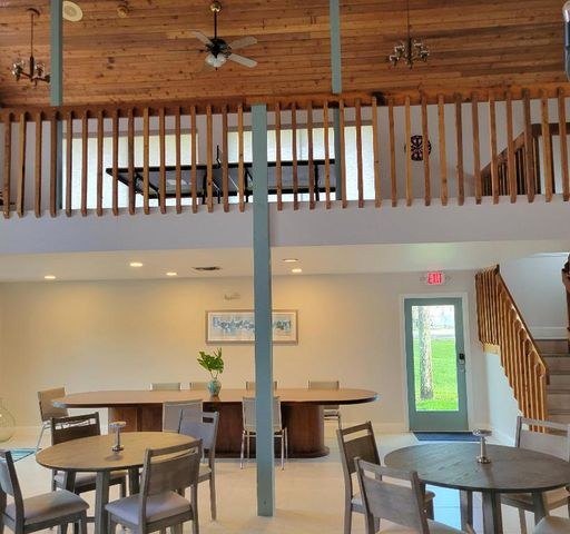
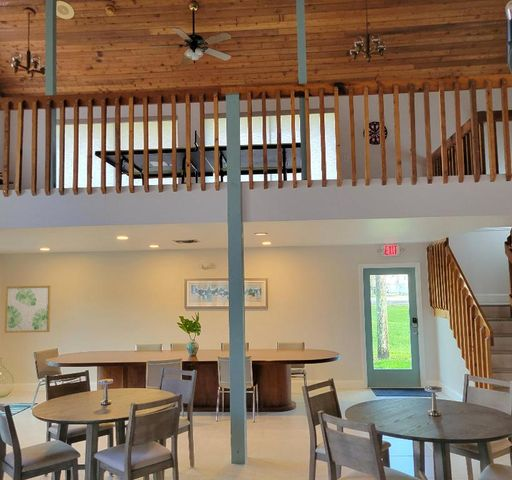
+ wall art [4,285,52,334]
